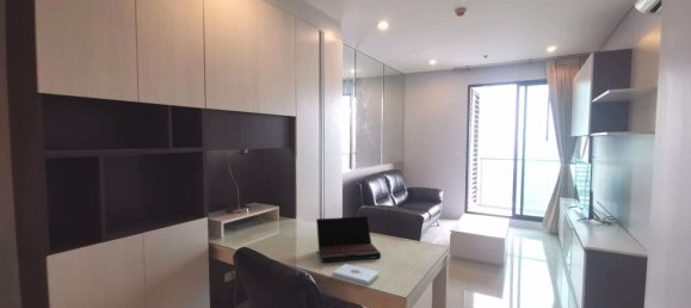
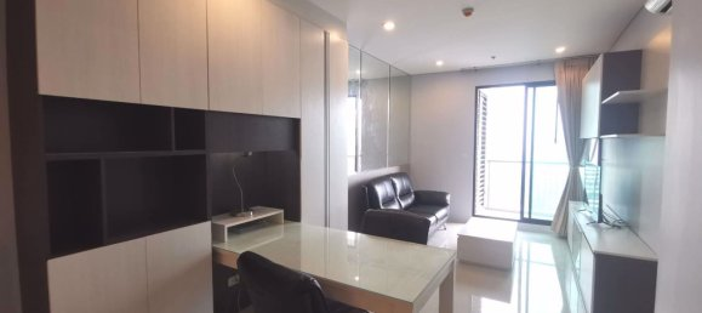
- laptop [315,215,382,264]
- notepad [332,263,380,285]
